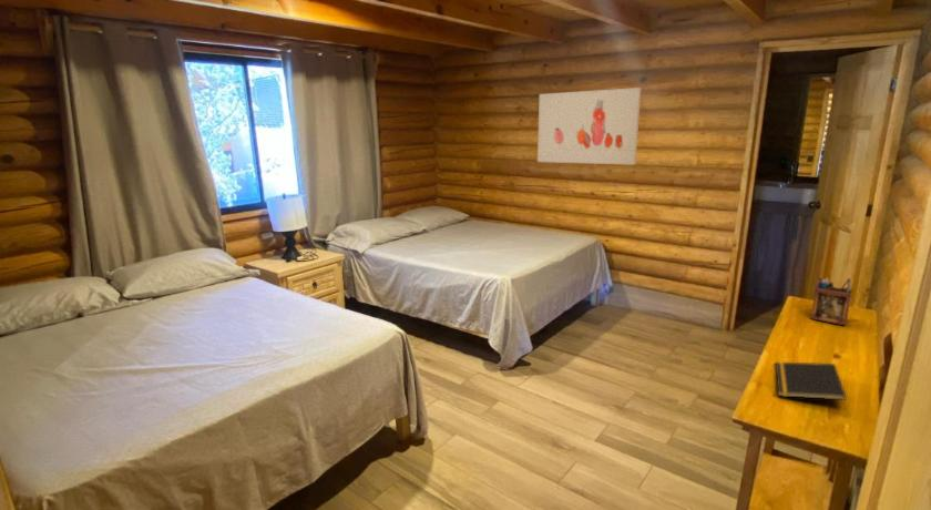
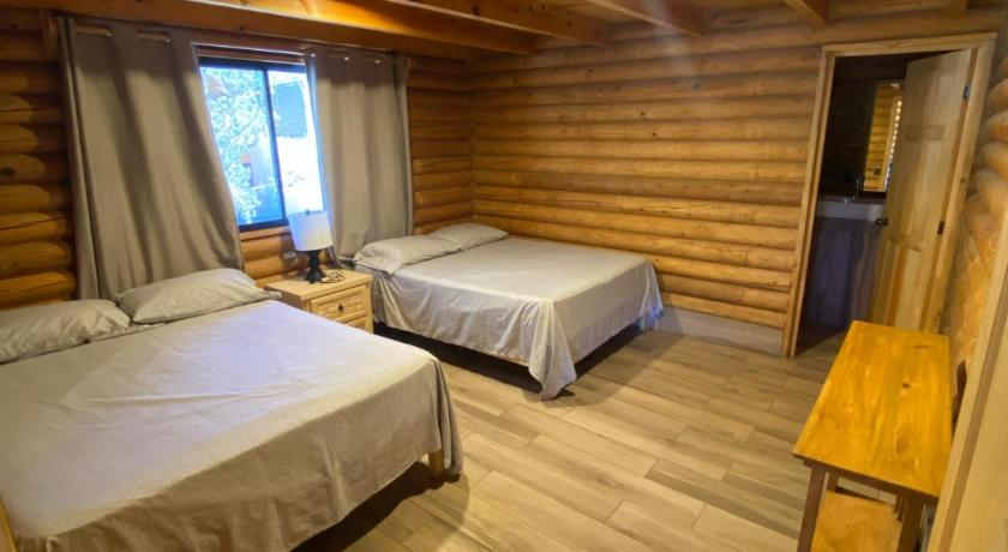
- wall art [536,86,642,166]
- desk organizer [810,275,853,326]
- notepad [775,361,848,401]
